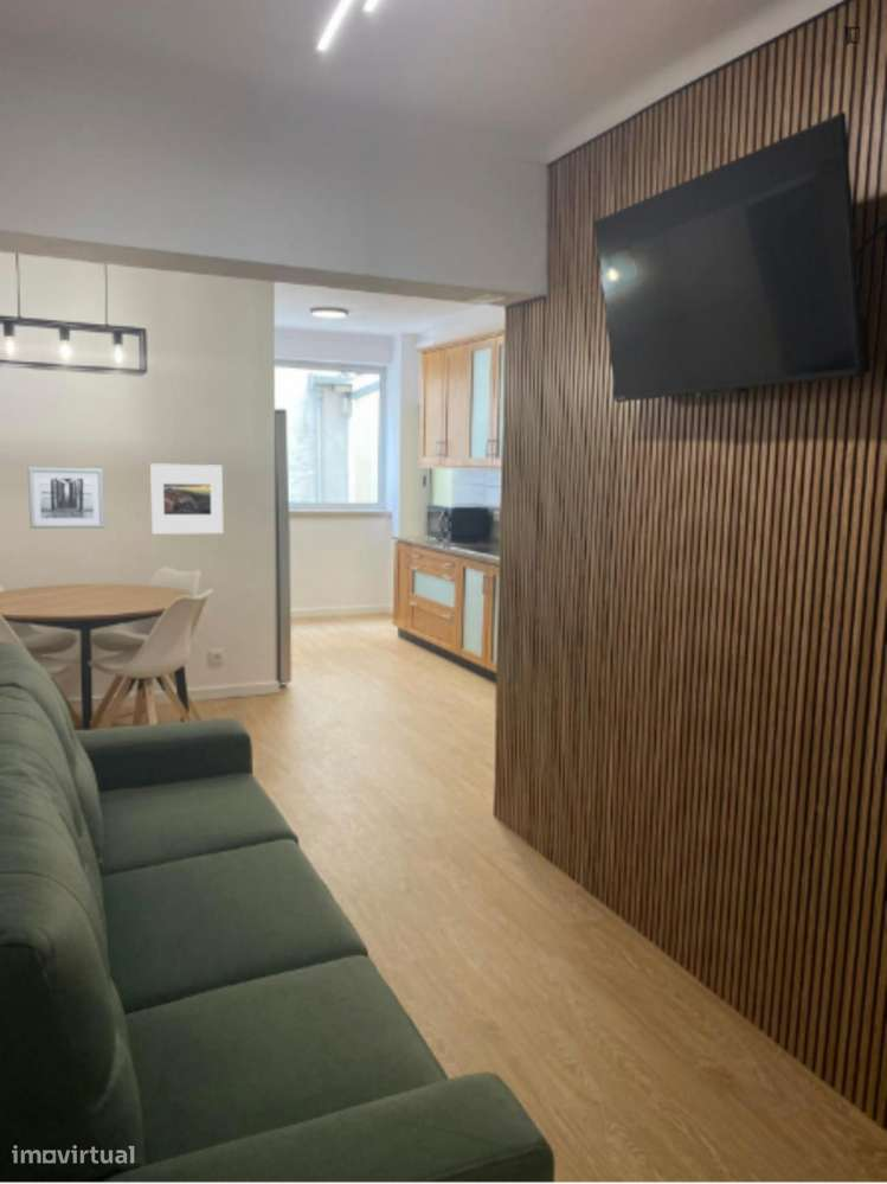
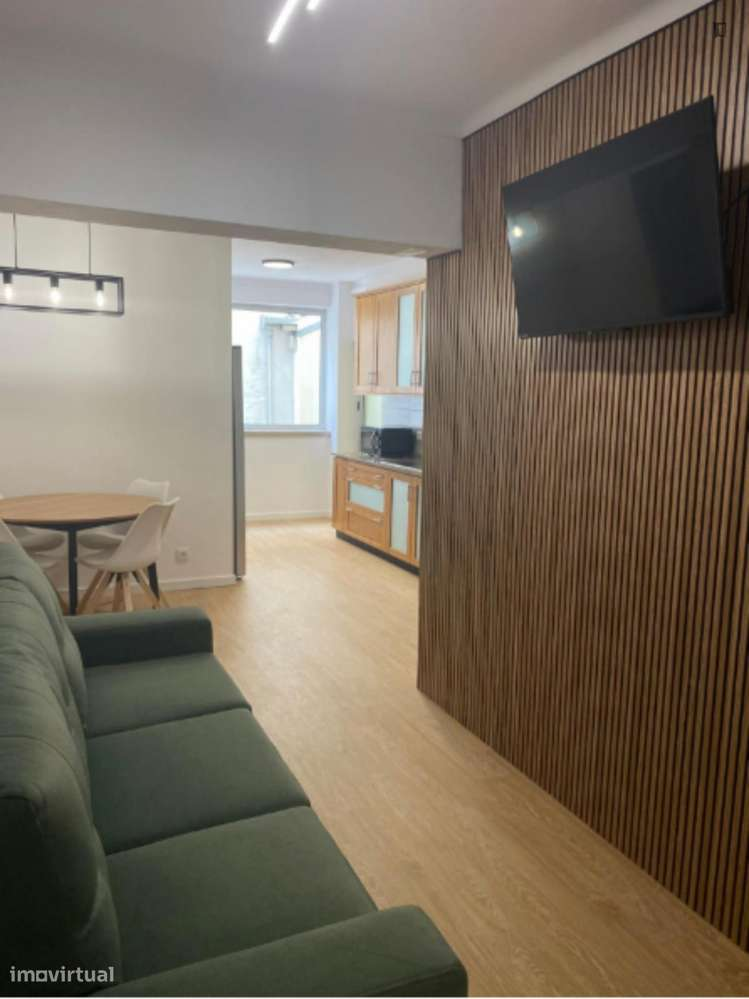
- wall art [27,466,105,530]
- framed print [149,462,224,536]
